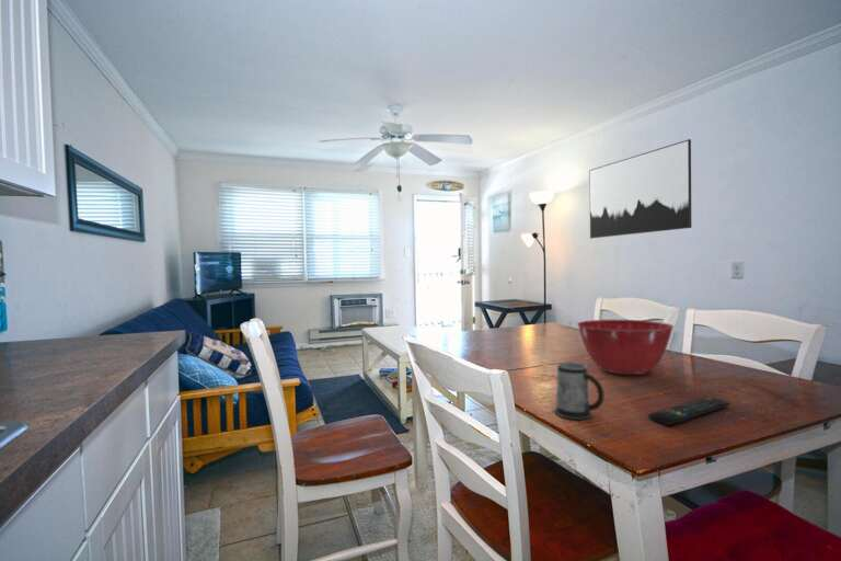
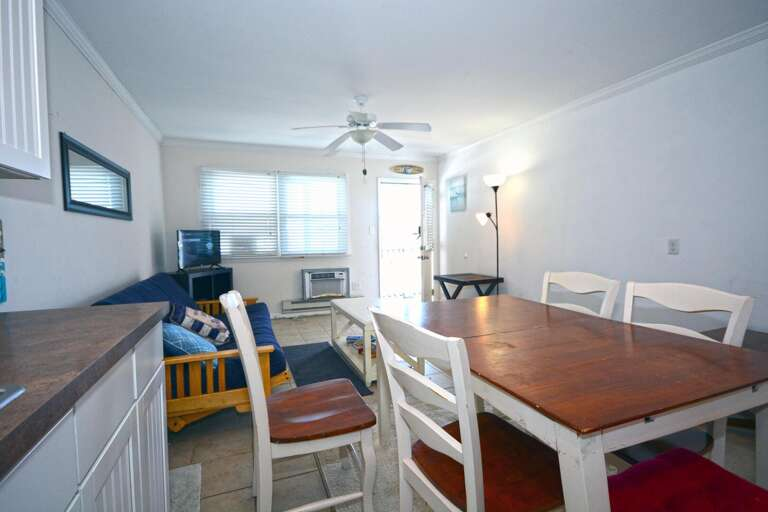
- wall art [588,138,692,240]
- remote control [648,396,731,426]
- mixing bowl [576,319,676,376]
- mug [554,360,606,421]
